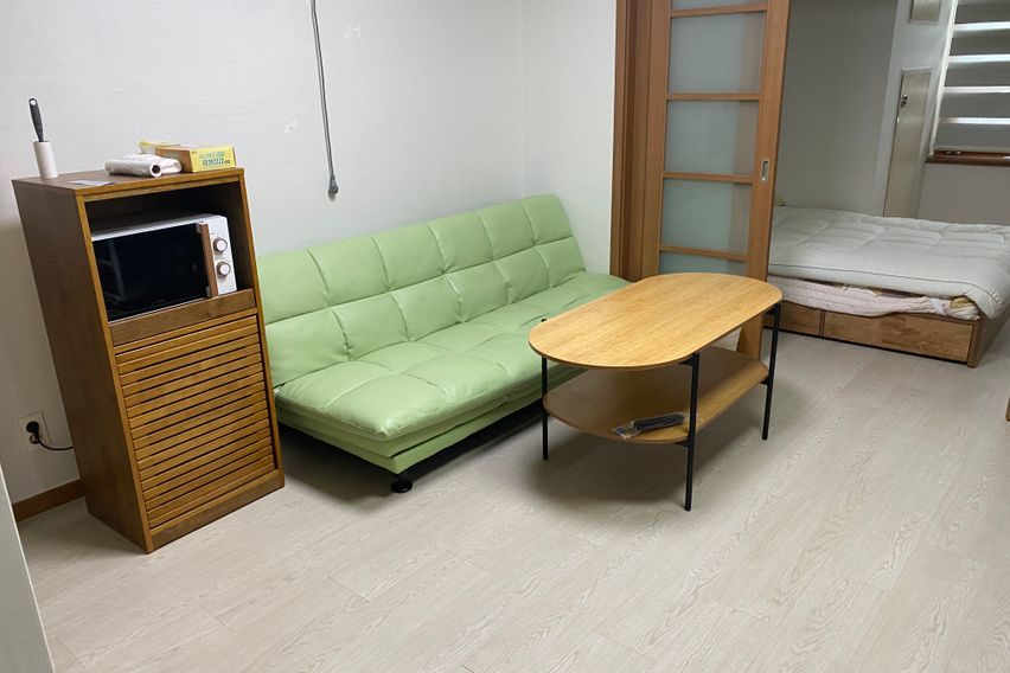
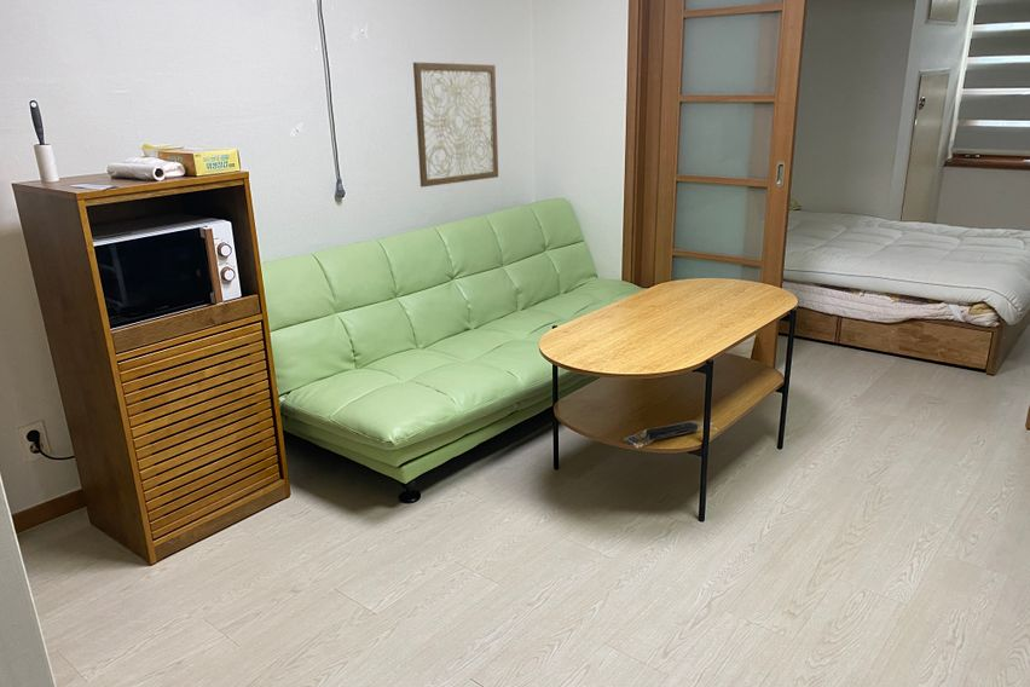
+ wall art [412,59,499,189]
